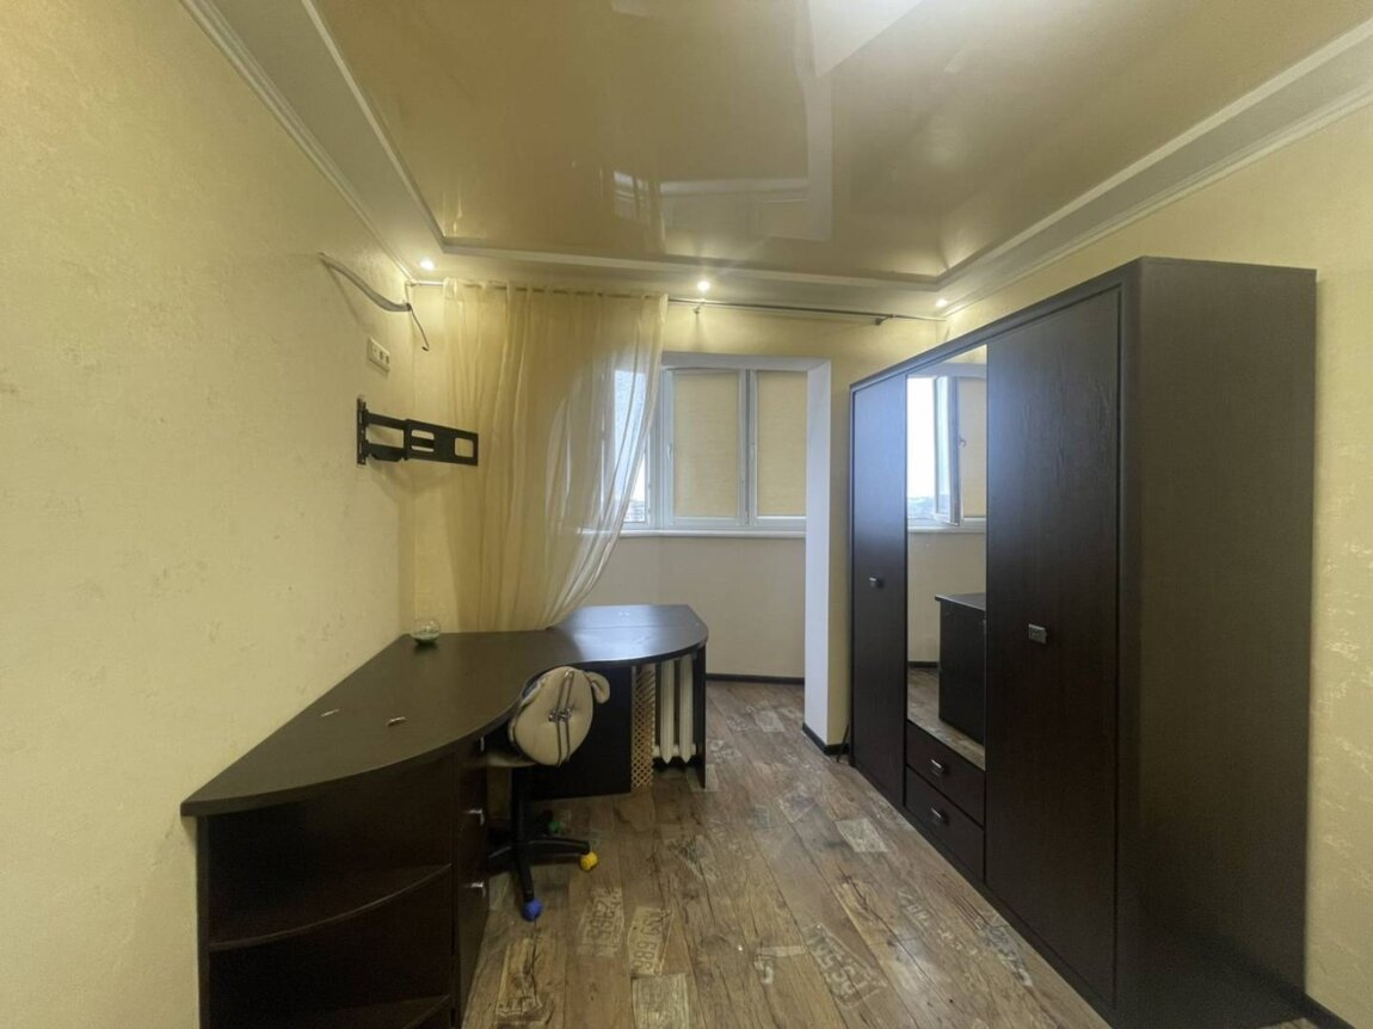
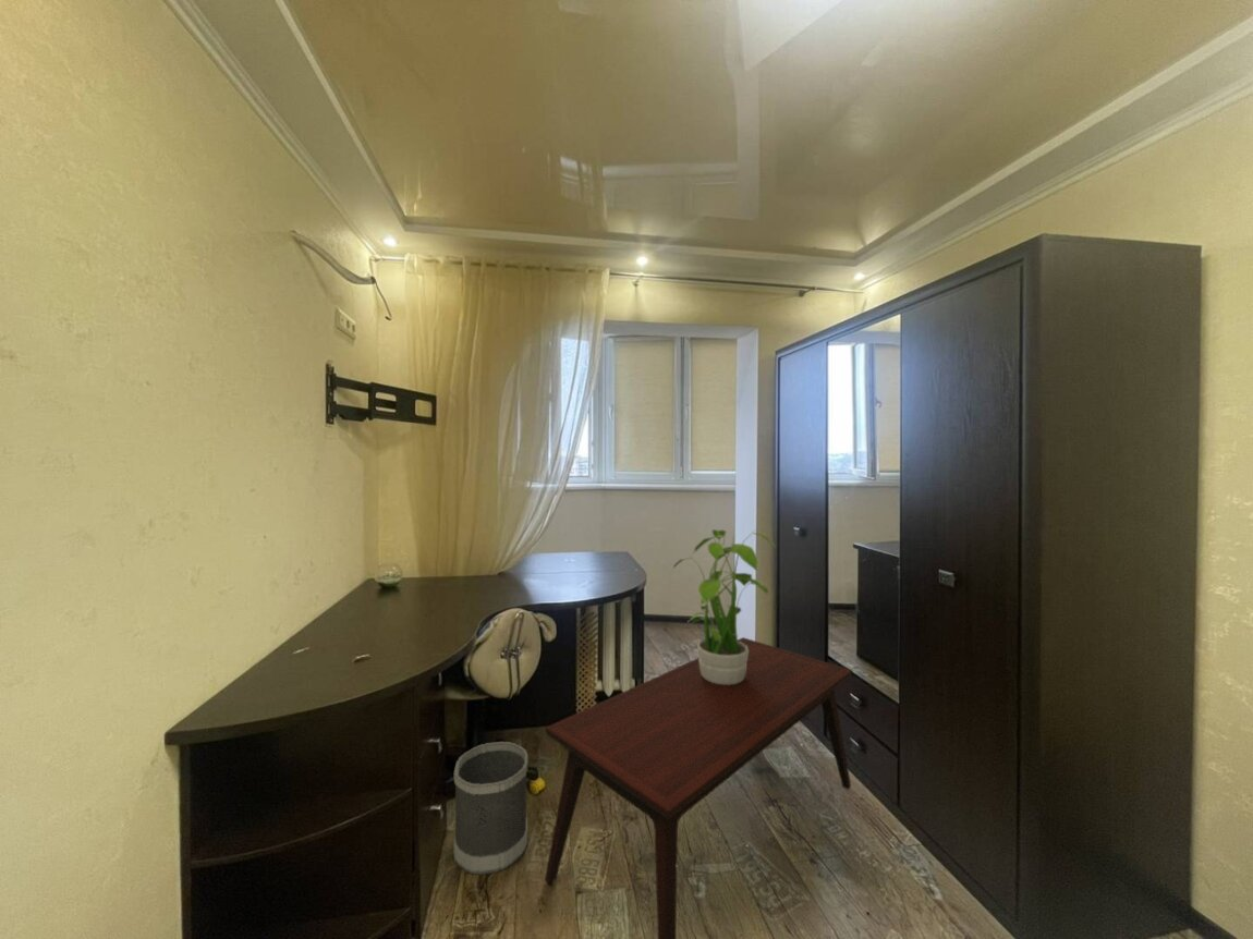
+ coffee table [544,636,853,939]
+ potted plant [671,527,778,685]
+ wastebasket [453,741,528,876]
